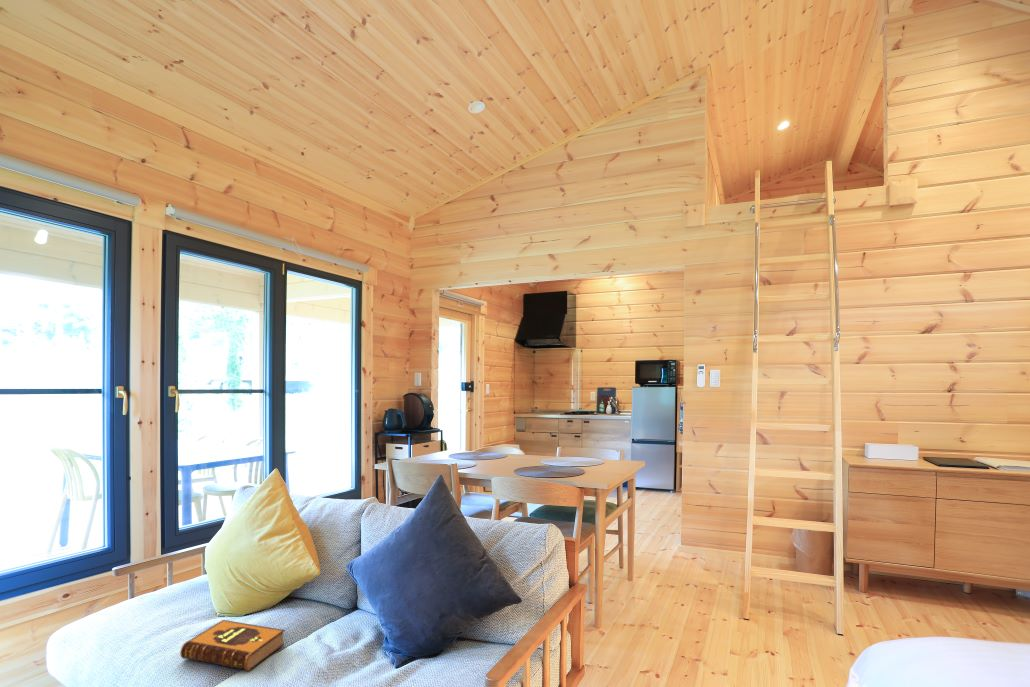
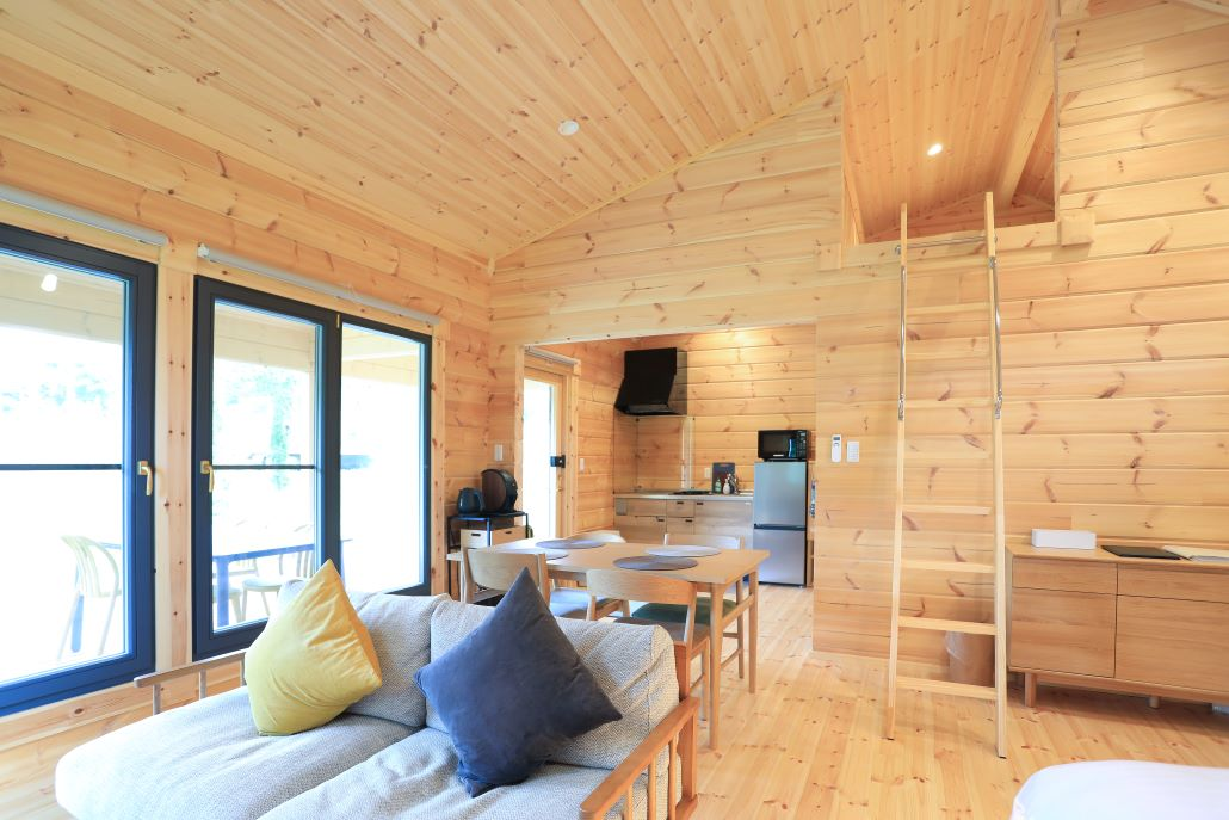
- hardback book [179,619,286,672]
